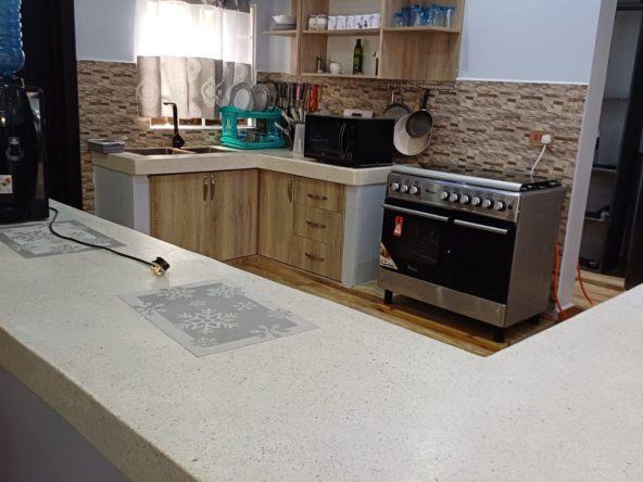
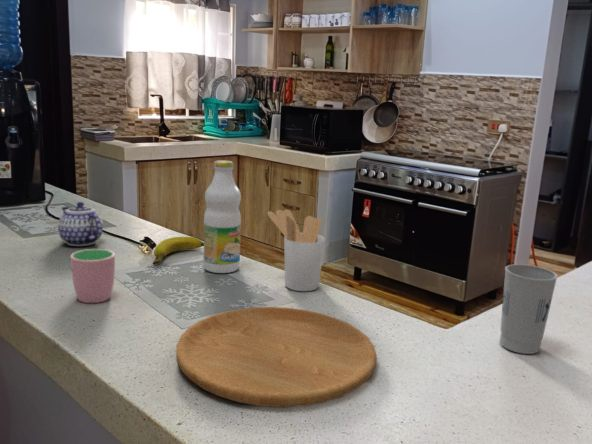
+ cutting board [175,306,378,408]
+ cup [499,263,559,355]
+ banana [152,236,204,266]
+ utensil holder [267,208,326,292]
+ bottle [202,159,242,274]
+ cup [70,248,116,304]
+ teapot [57,201,104,247]
